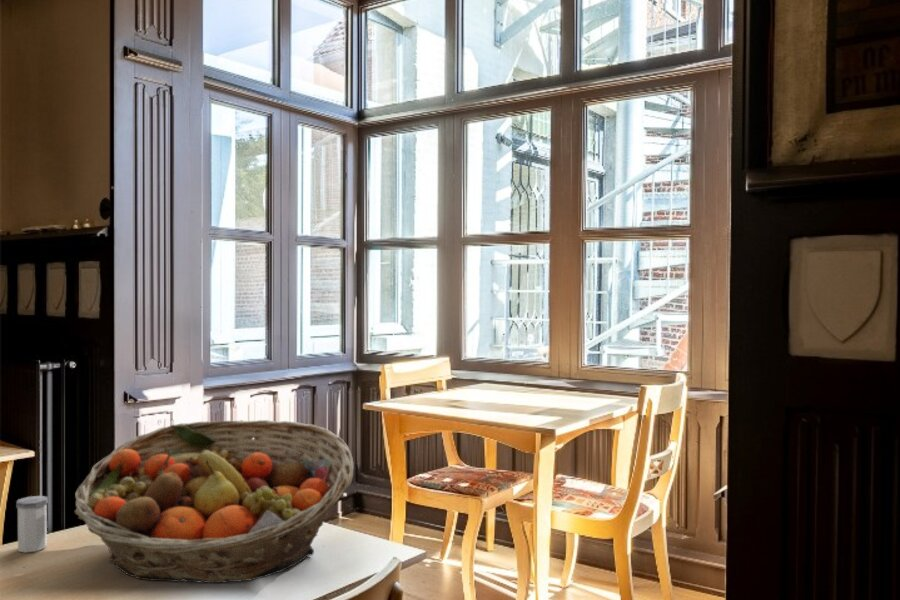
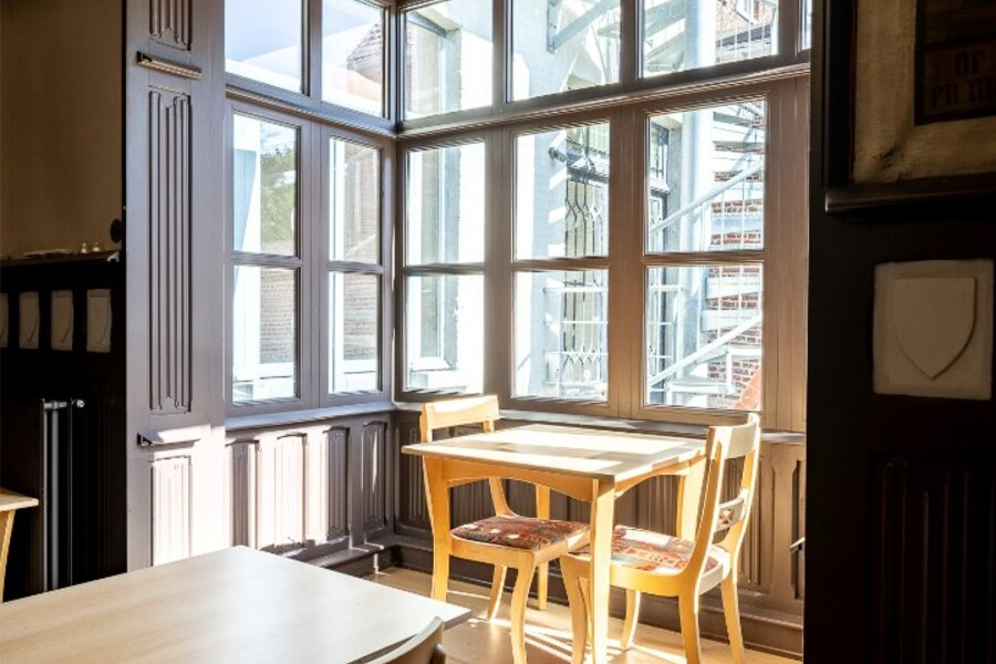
- salt shaker [15,495,49,553]
- fruit basket [73,419,355,584]
